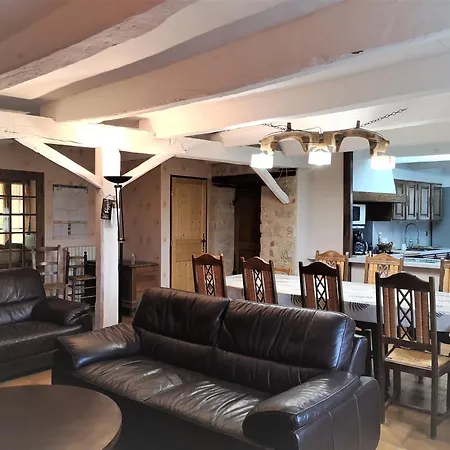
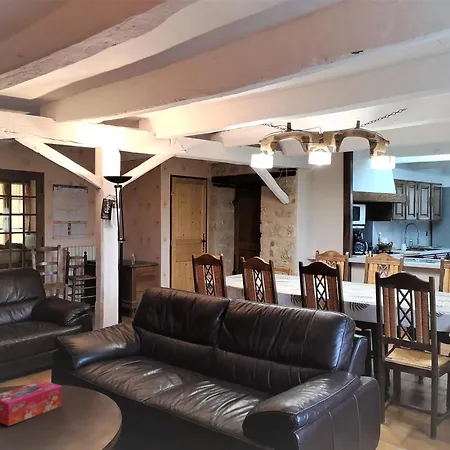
+ tissue box [0,380,62,427]
